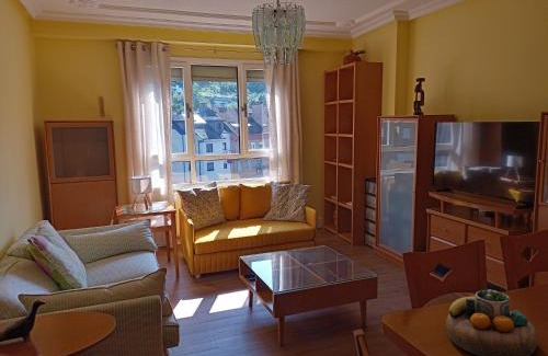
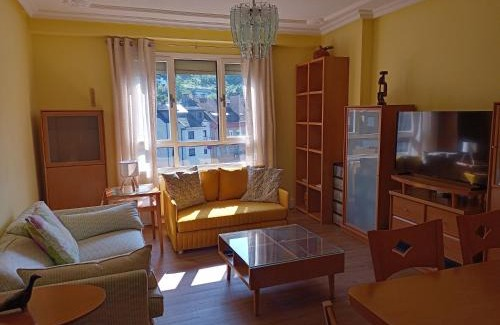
- decorative bowl [445,288,539,356]
